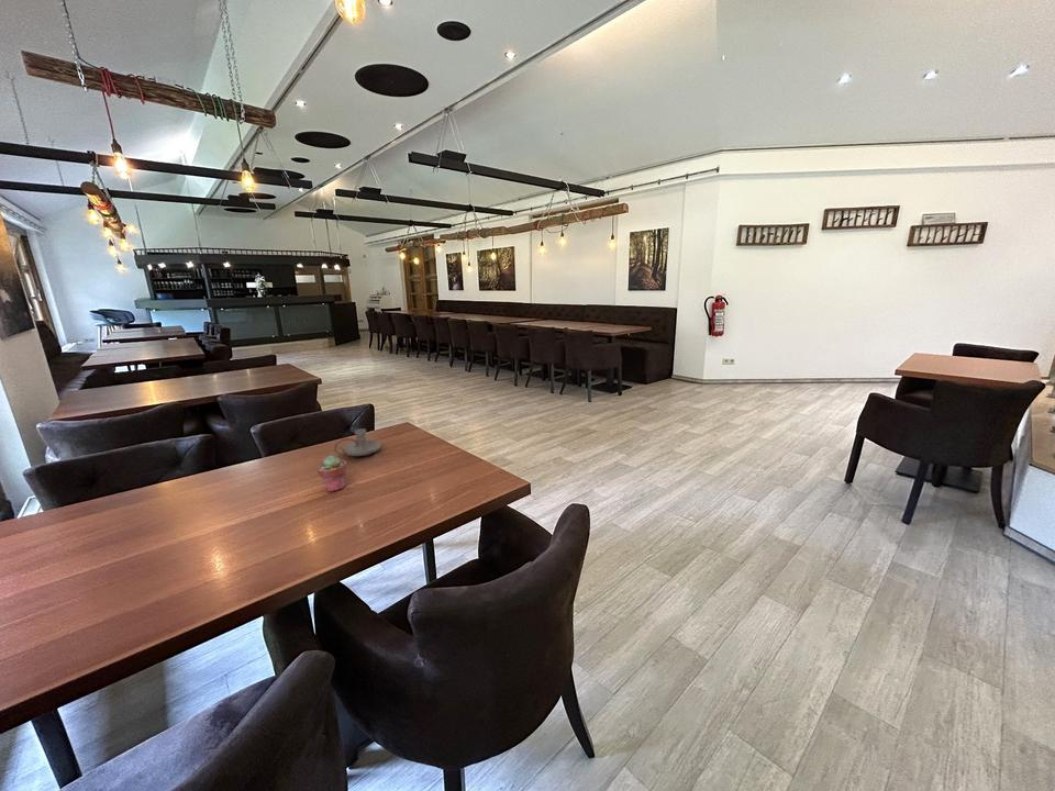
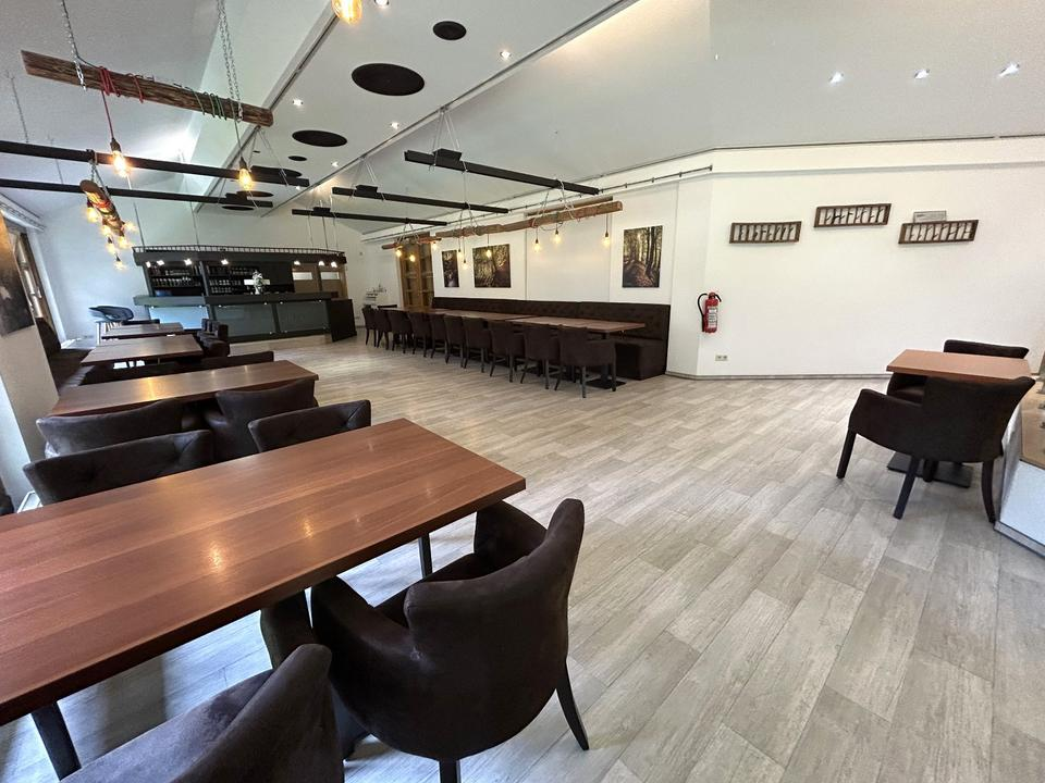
- potted succulent [316,455,348,493]
- candle holder [333,427,382,457]
